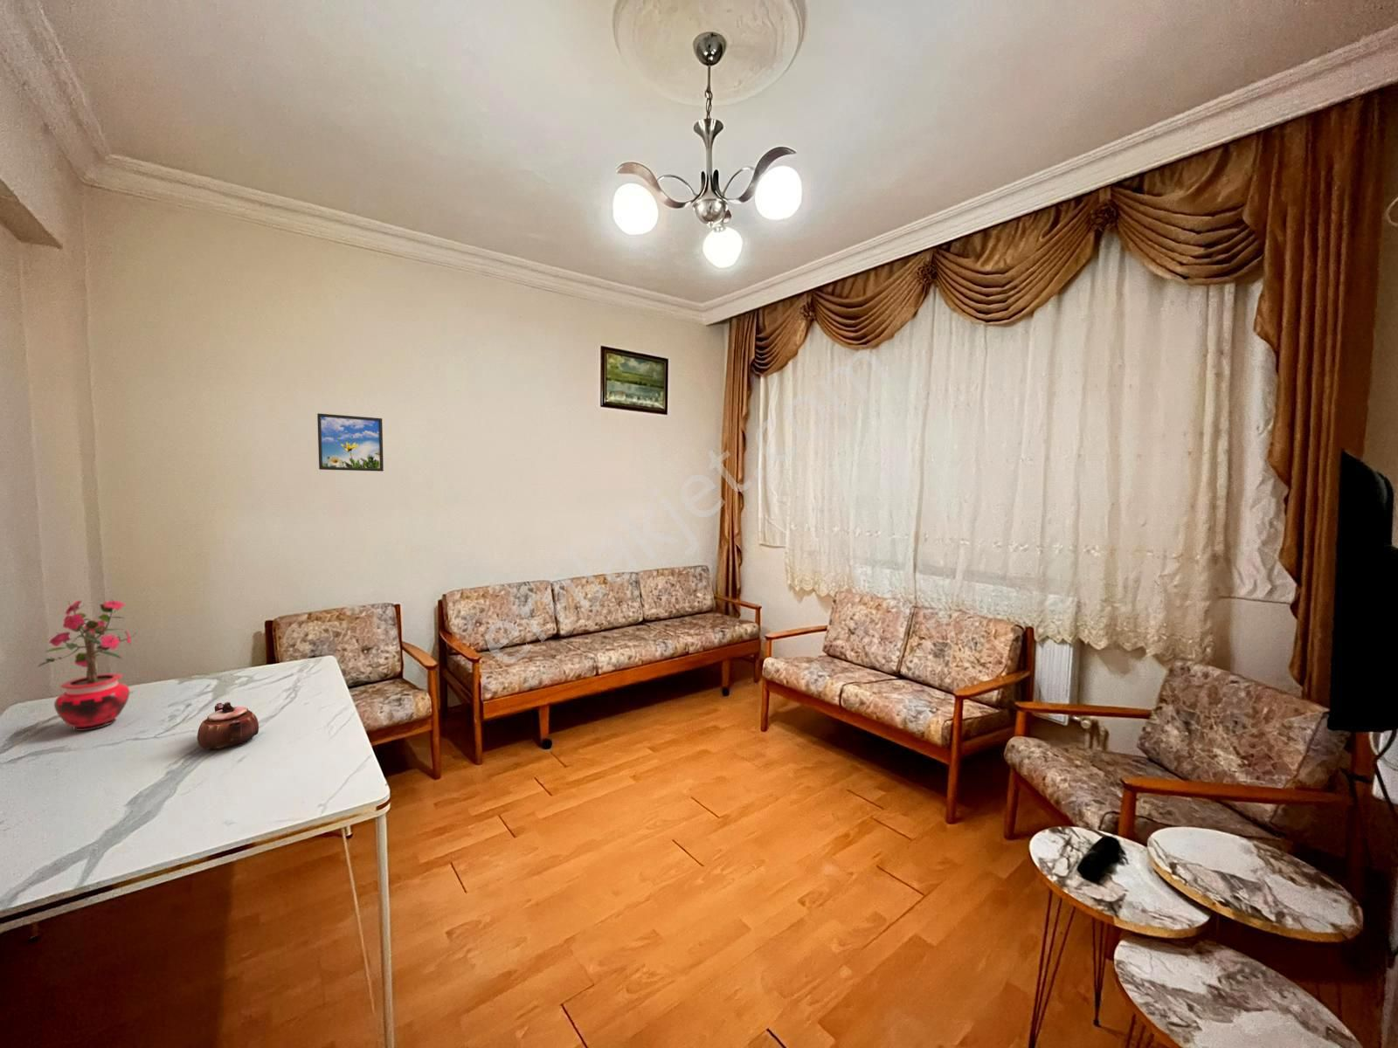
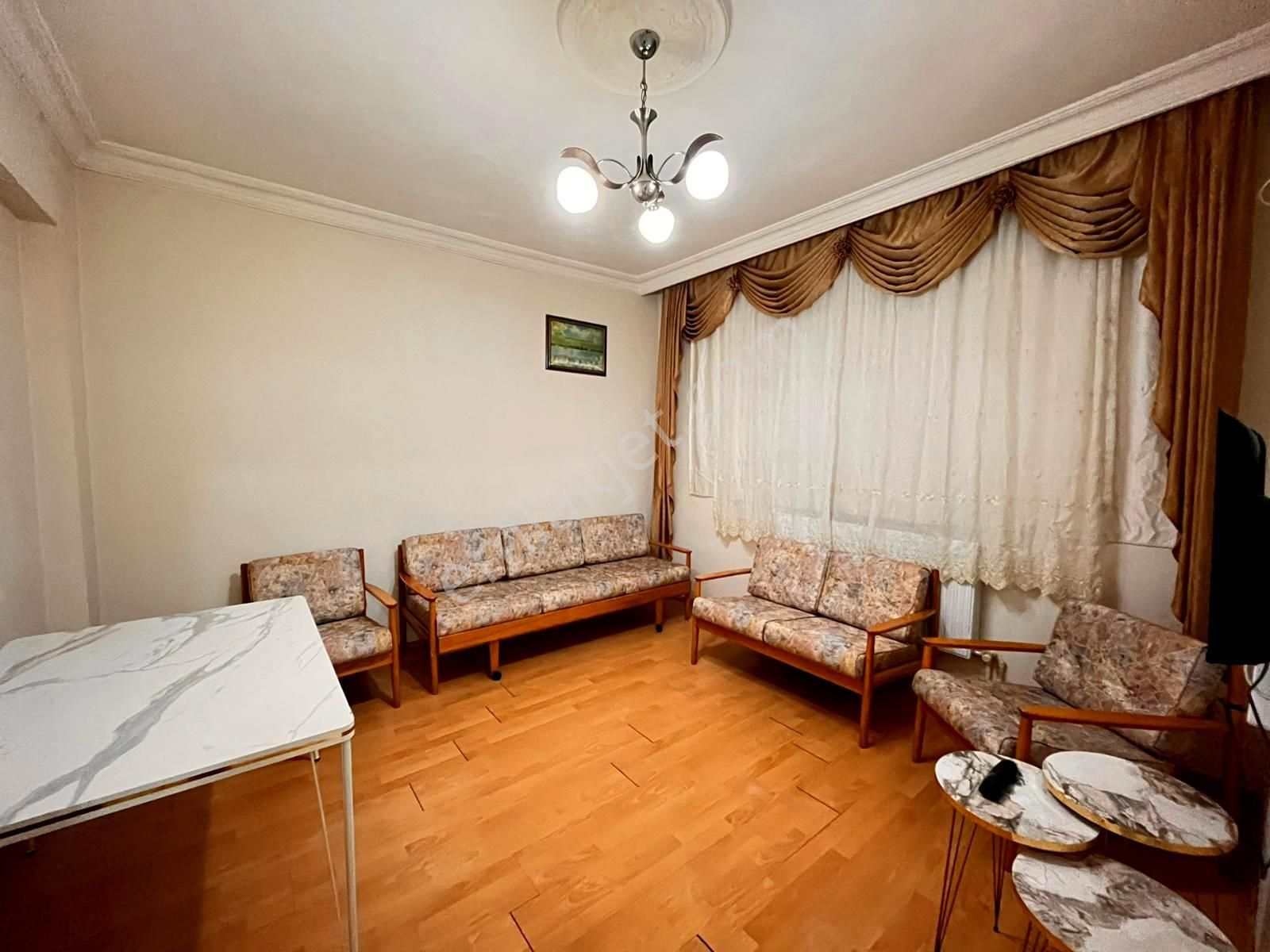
- teapot [197,701,260,751]
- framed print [316,413,384,472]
- potted plant [36,598,136,732]
